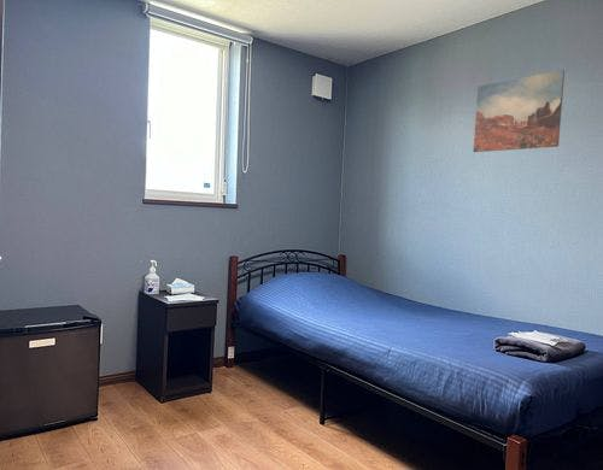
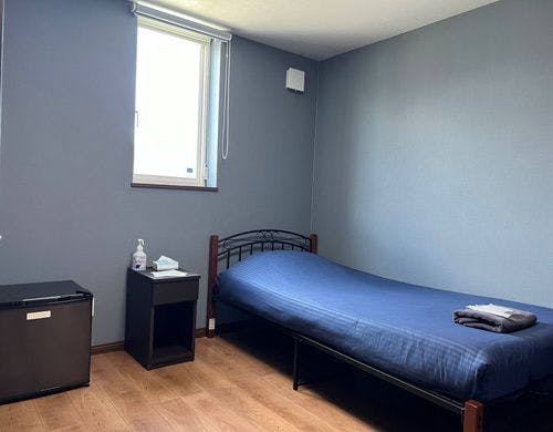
- wall art [472,69,566,153]
